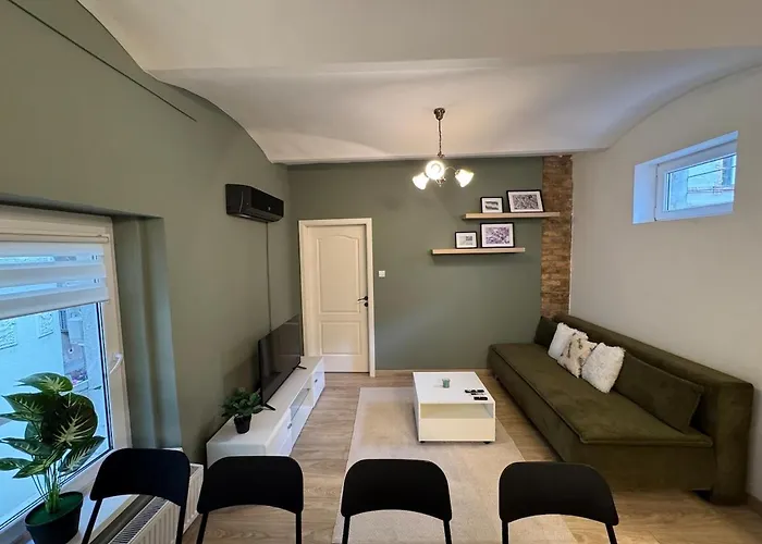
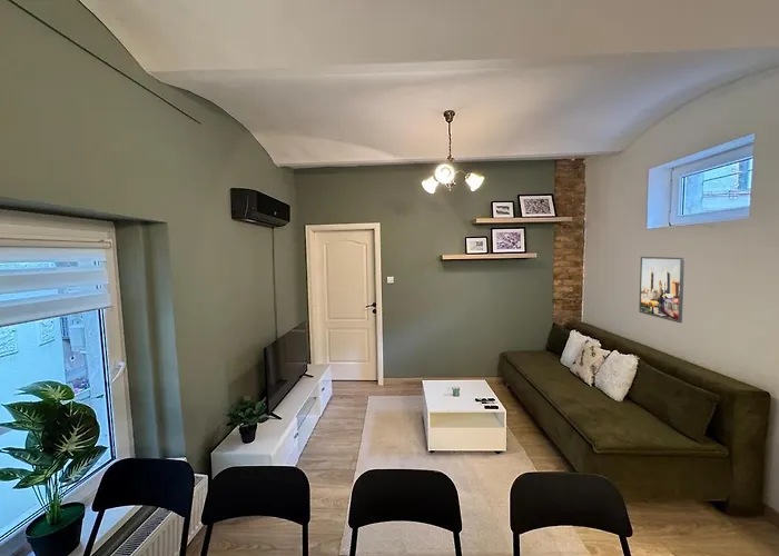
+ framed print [638,256,686,324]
